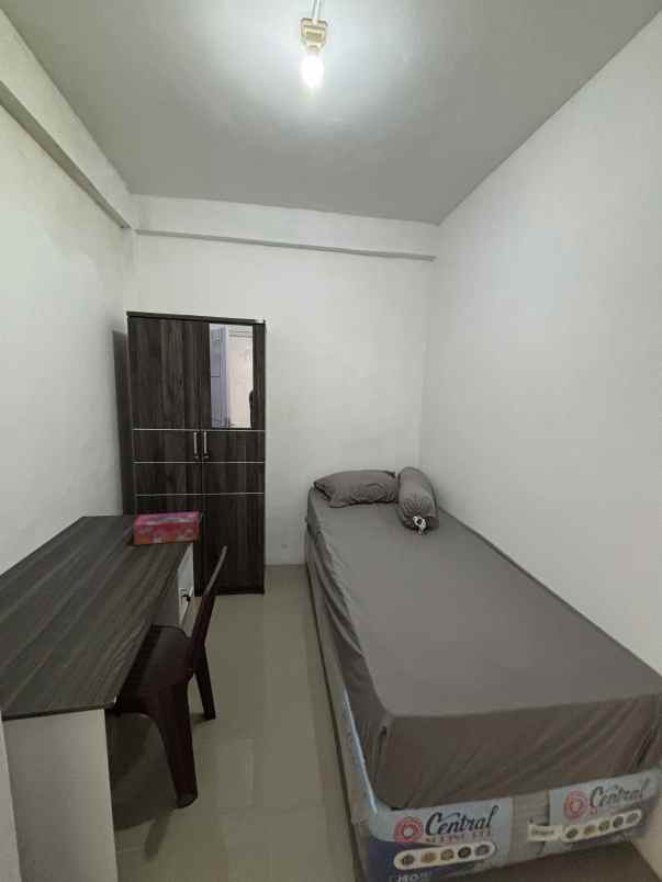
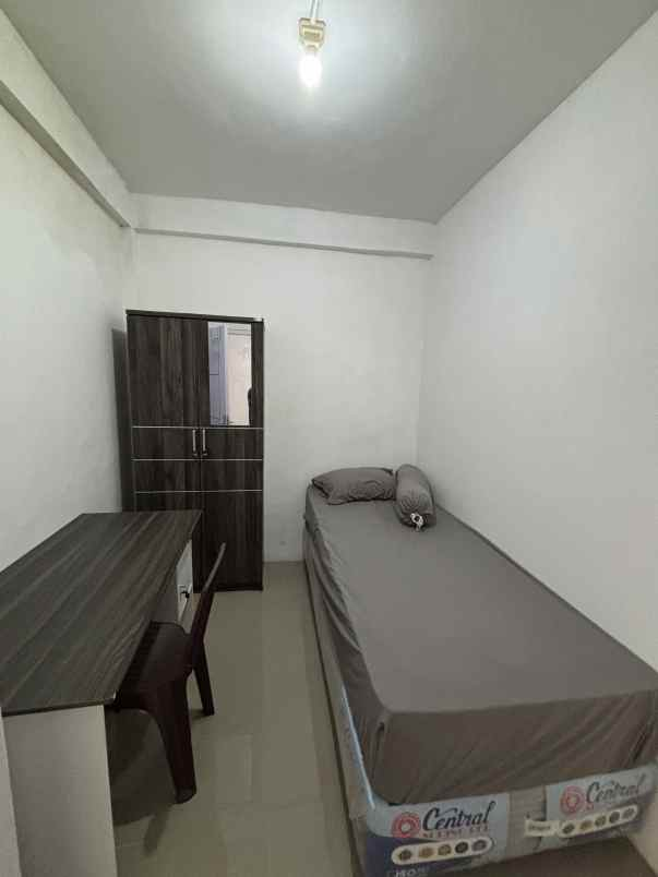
- tissue box [133,510,200,546]
